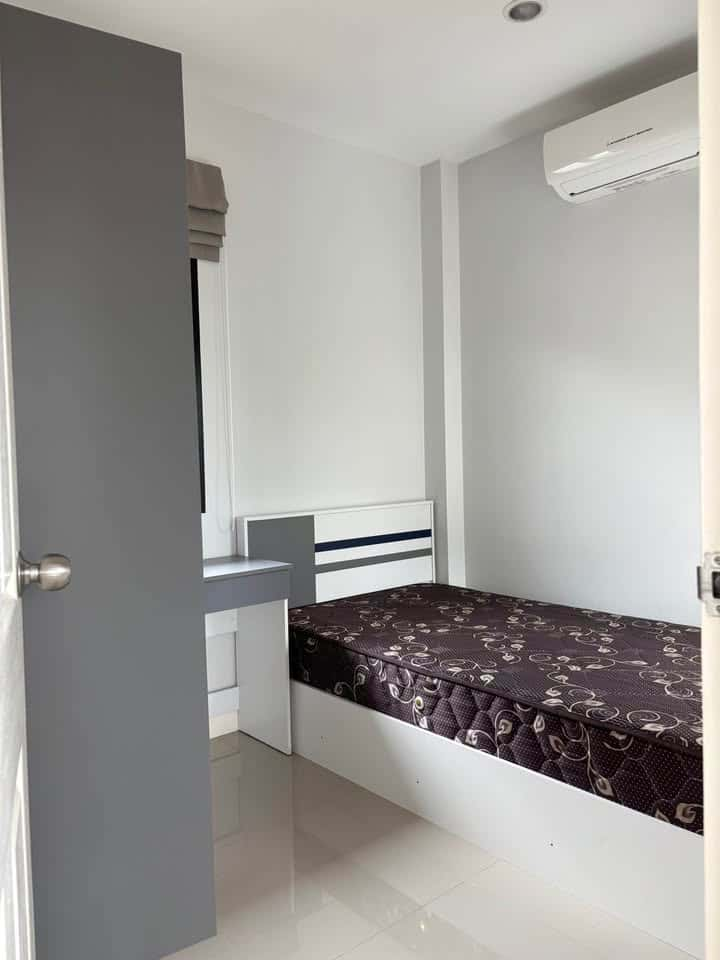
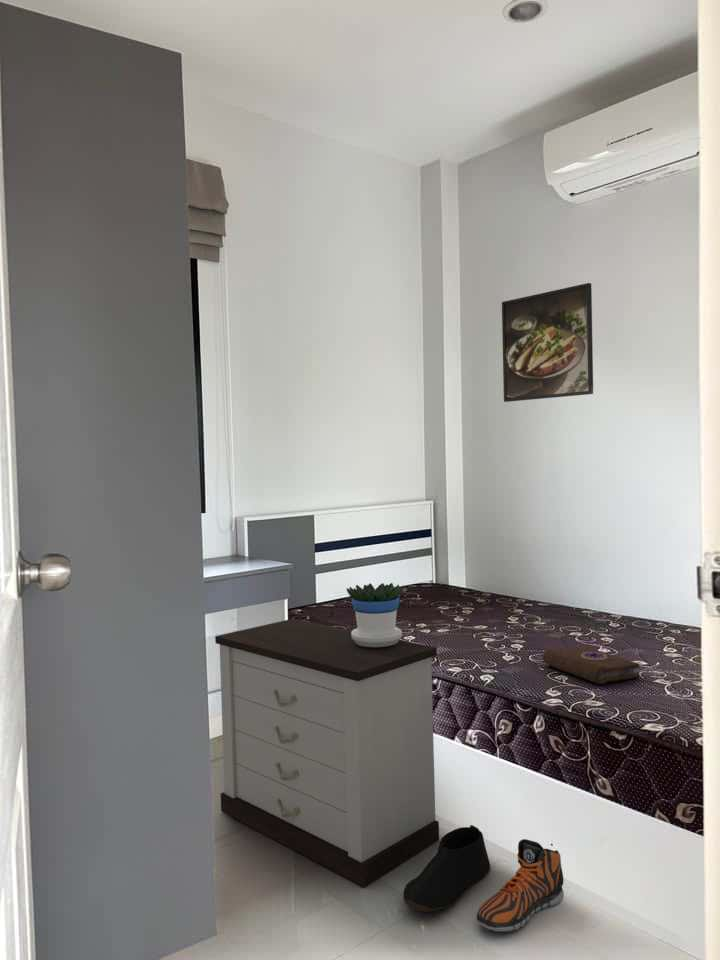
+ flowerpot [346,582,405,647]
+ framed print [501,282,594,403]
+ shoe [403,824,491,913]
+ sneaker [476,838,565,933]
+ nightstand [214,618,440,888]
+ book [542,645,640,686]
